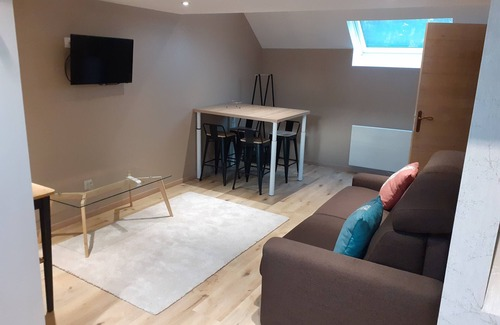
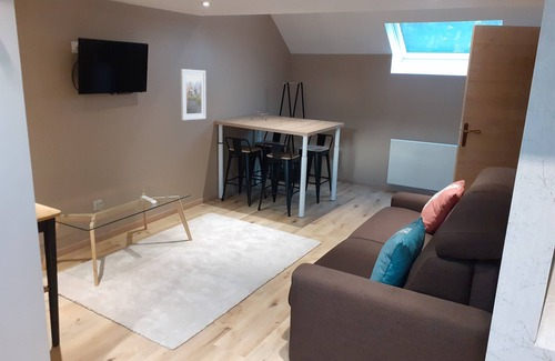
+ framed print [180,68,206,121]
